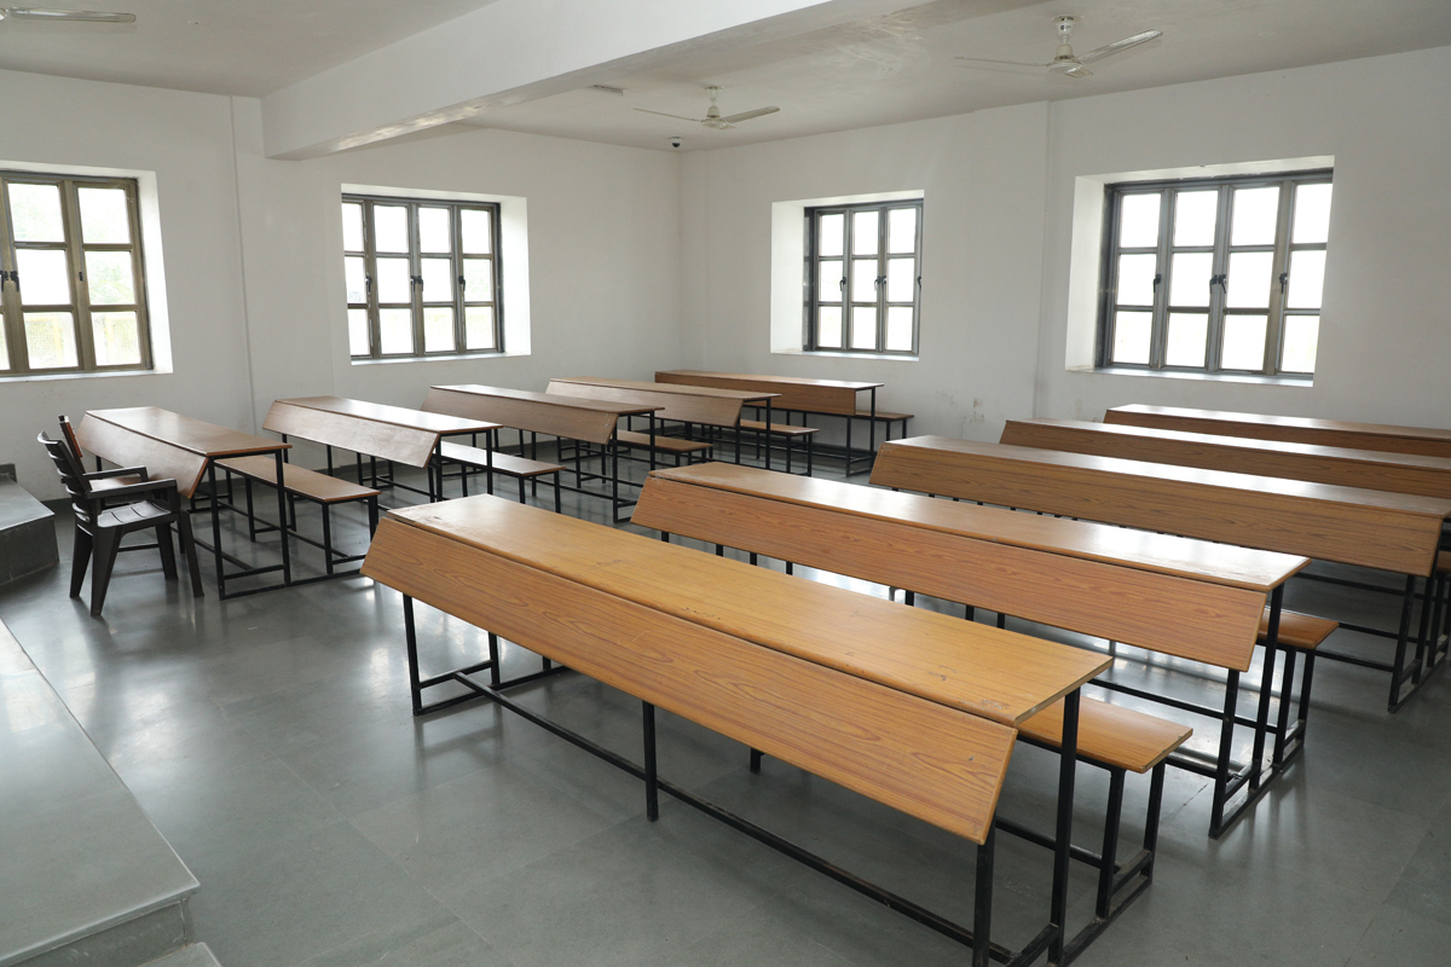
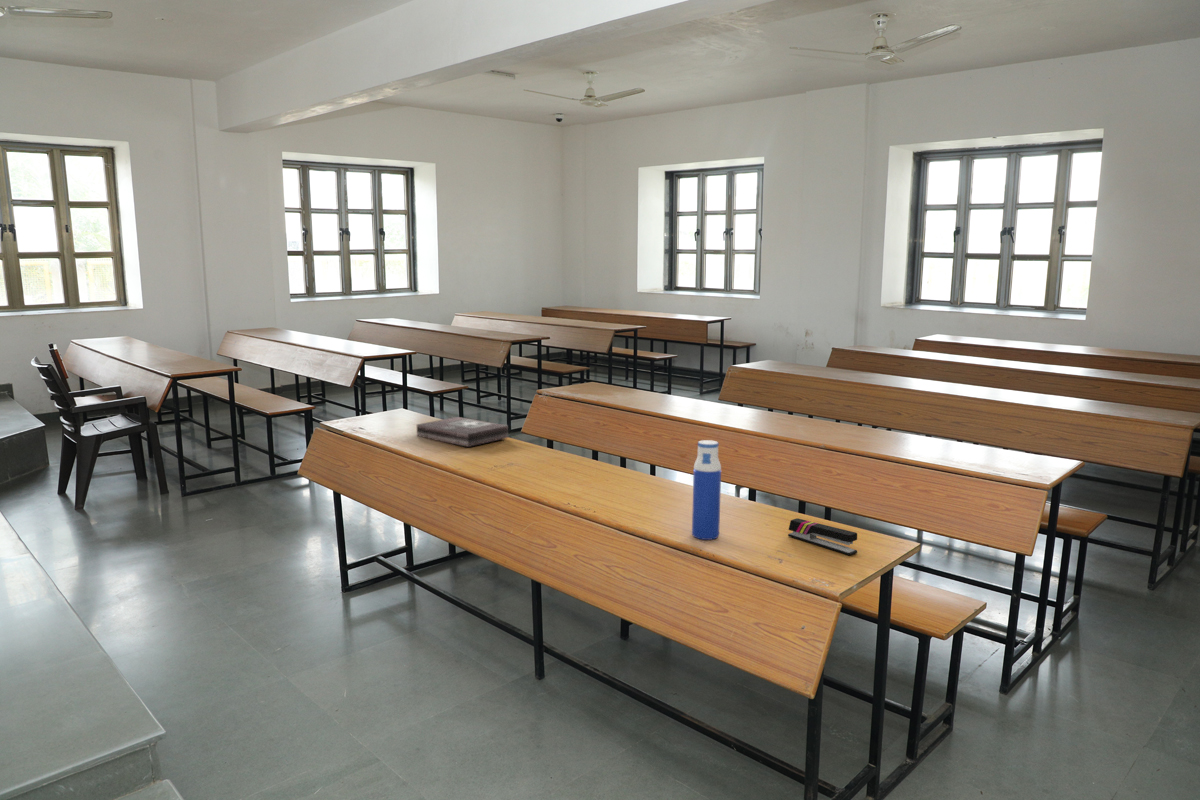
+ stapler [787,518,858,556]
+ water bottle [691,439,722,541]
+ first aid kit [416,416,509,448]
